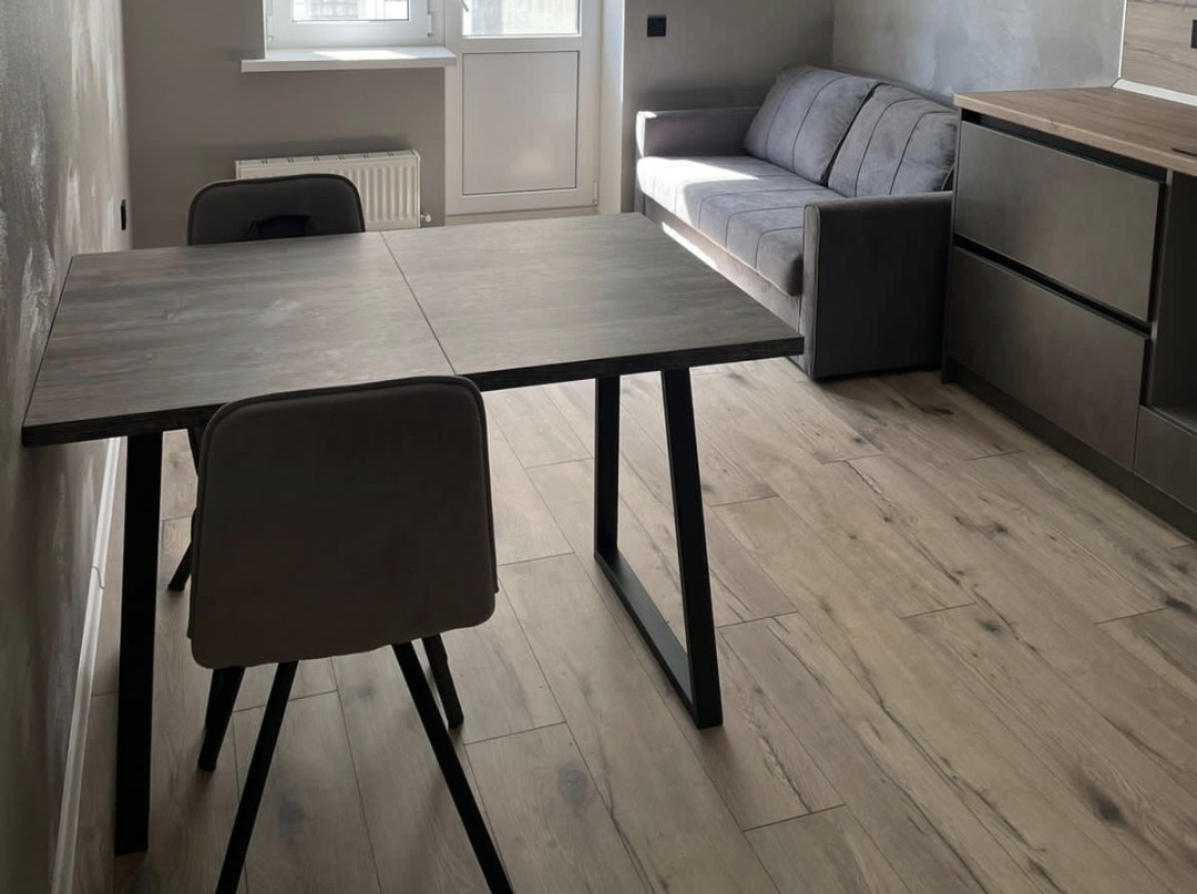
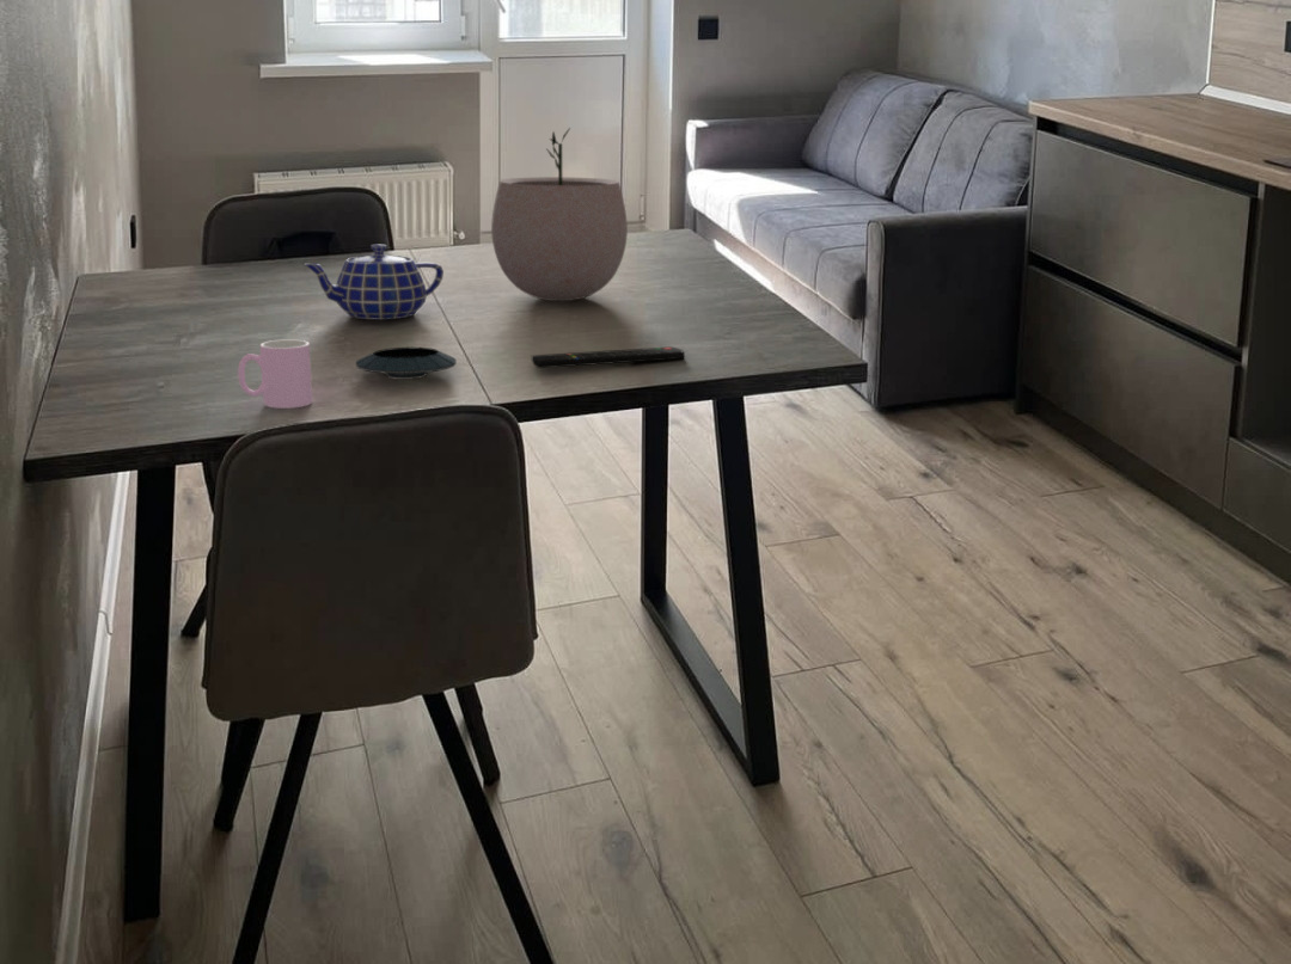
+ saucer [355,346,458,381]
+ teapot [302,244,445,321]
+ remote control [531,345,686,369]
+ cup [237,339,313,410]
+ plant pot [490,127,629,302]
